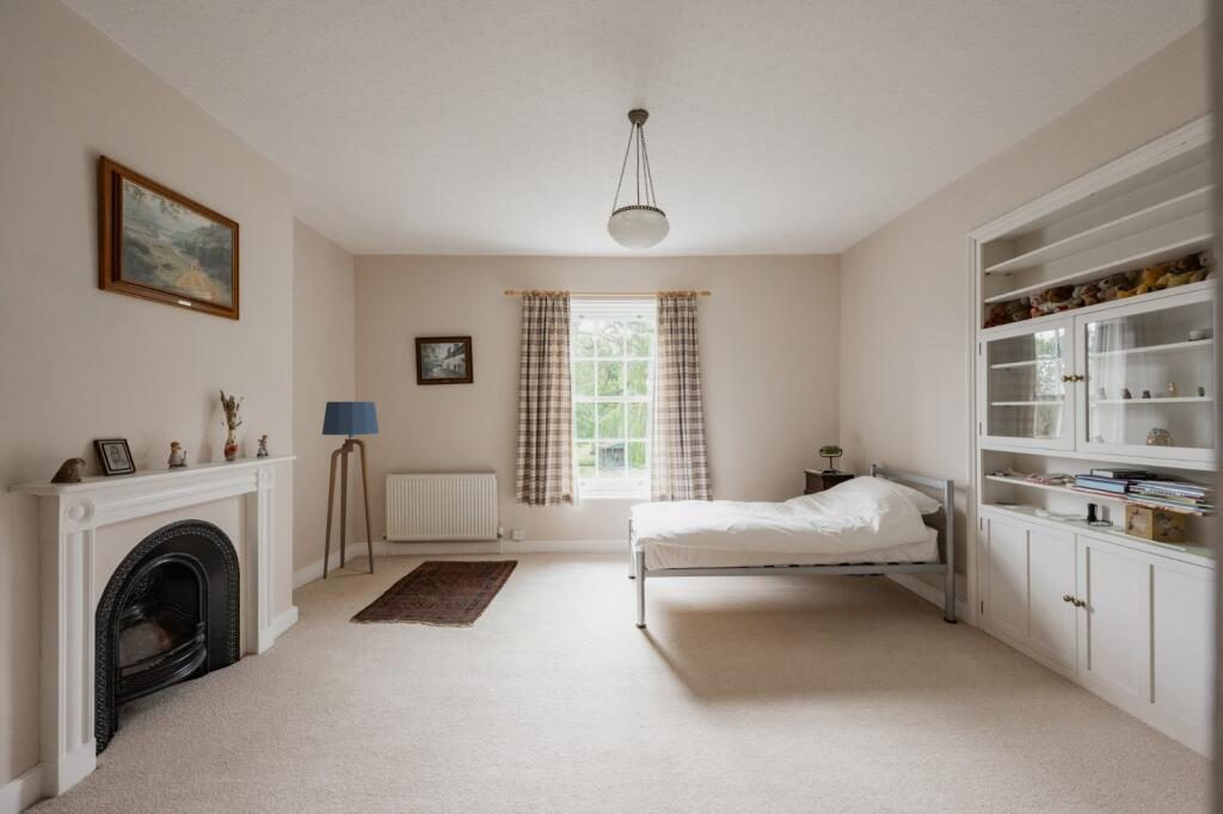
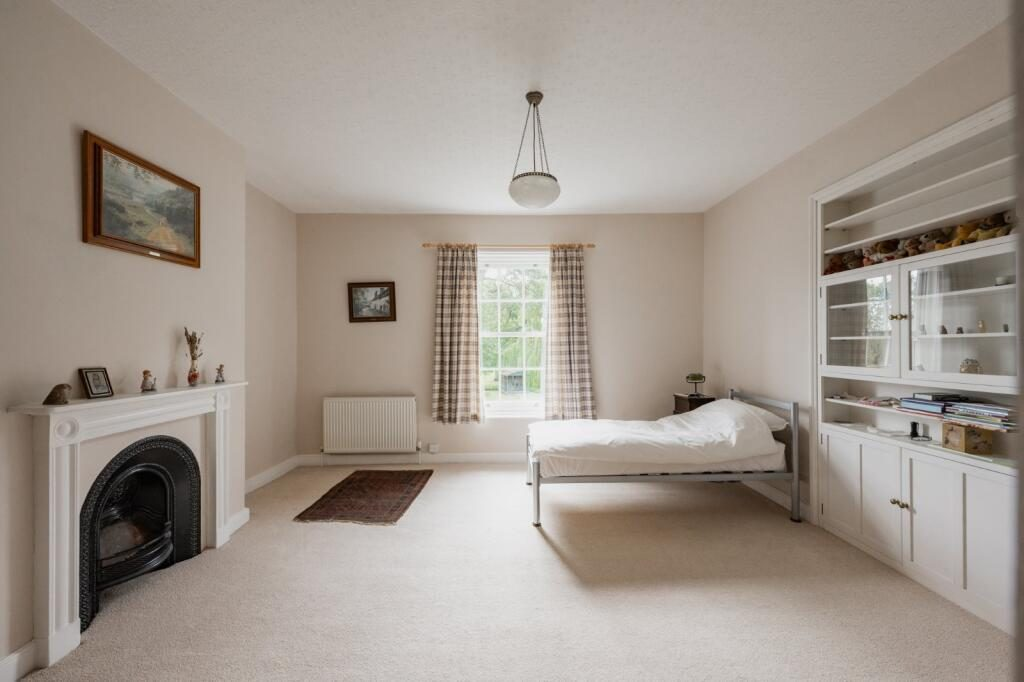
- floor lamp [321,401,380,580]
